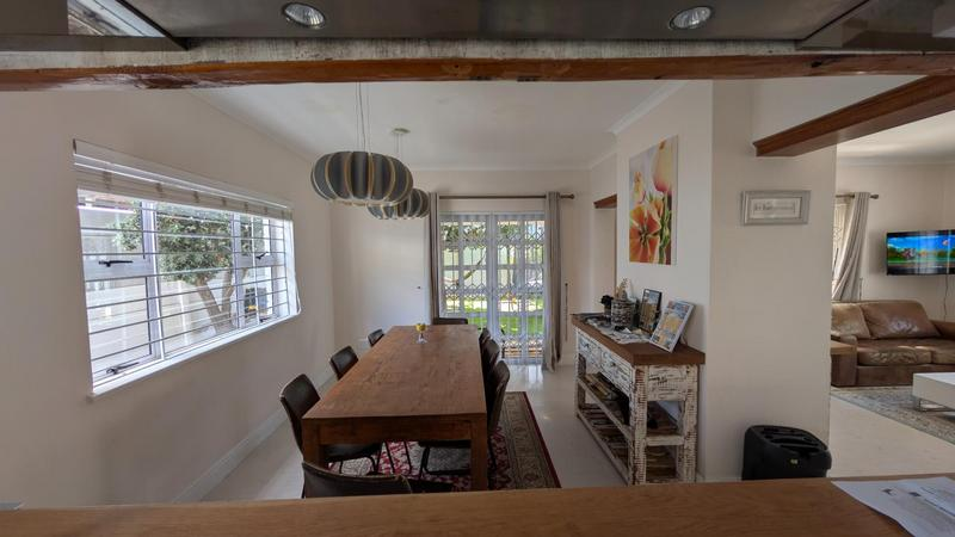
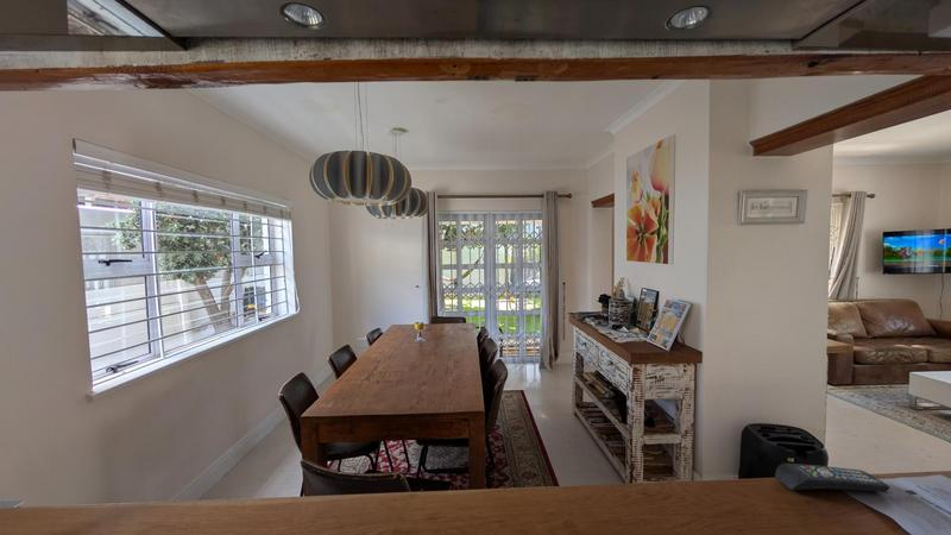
+ remote control [774,462,890,493]
